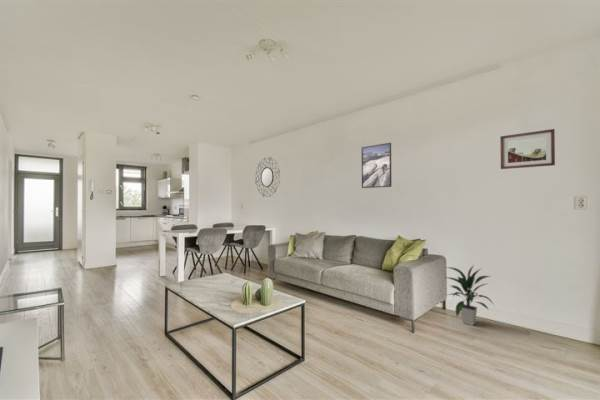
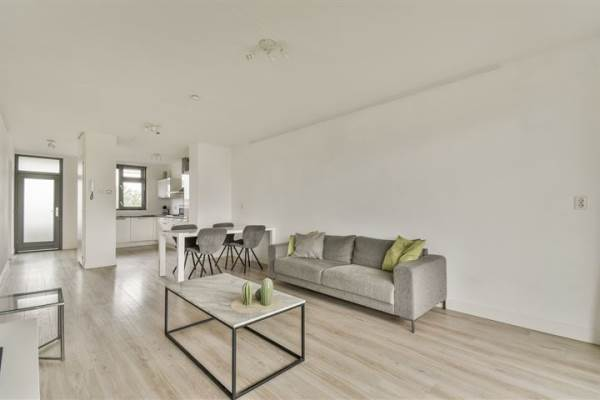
- wall art [499,128,556,170]
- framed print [361,142,392,189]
- home mirror [255,156,281,198]
- indoor plant [444,264,495,327]
